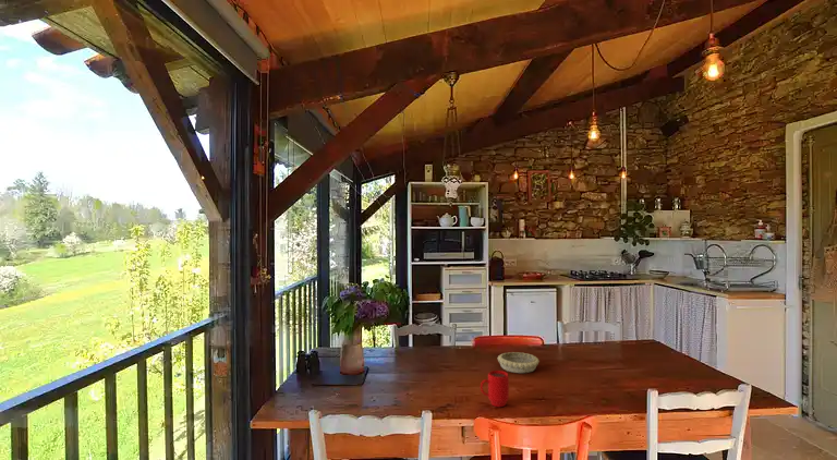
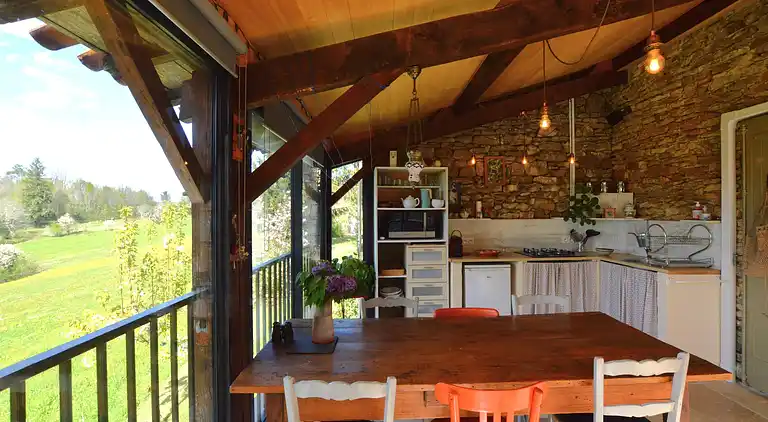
- mug [480,370,510,408]
- decorative bowl [497,351,541,374]
